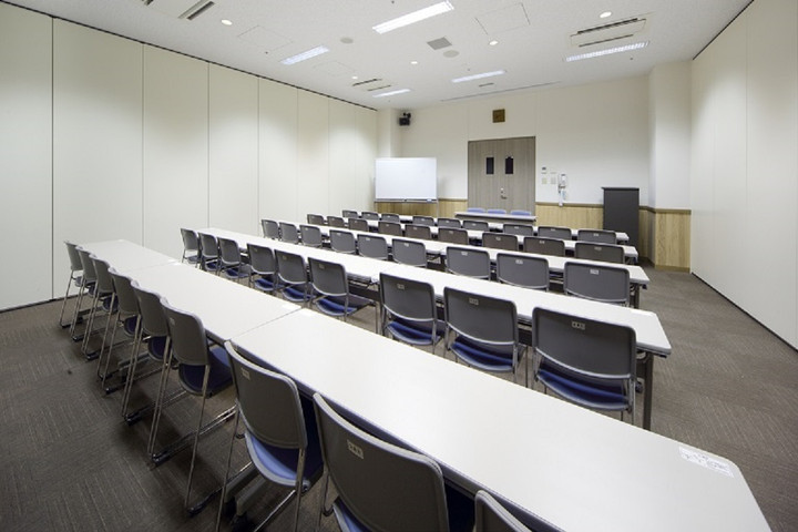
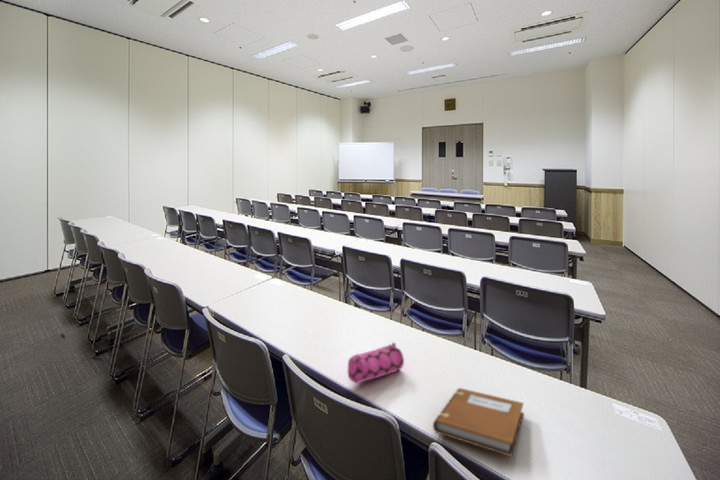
+ notebook [432,387,524,458]
+ pencil case [347,341,405,384]
